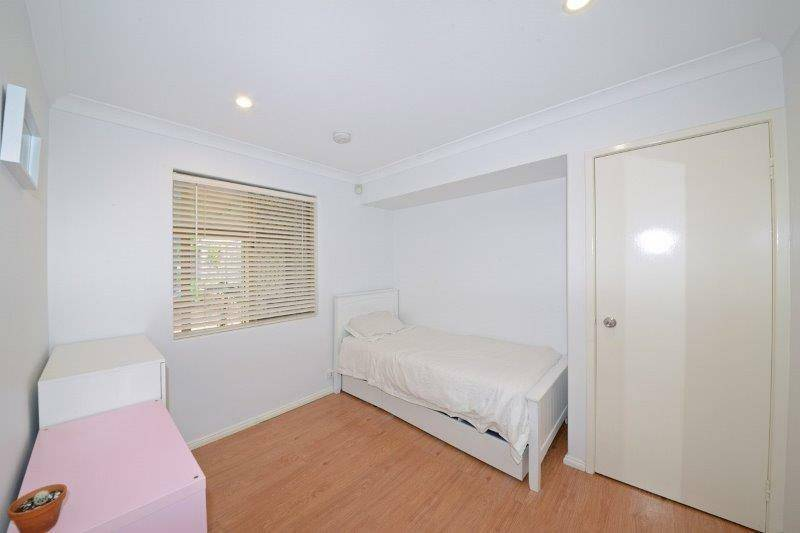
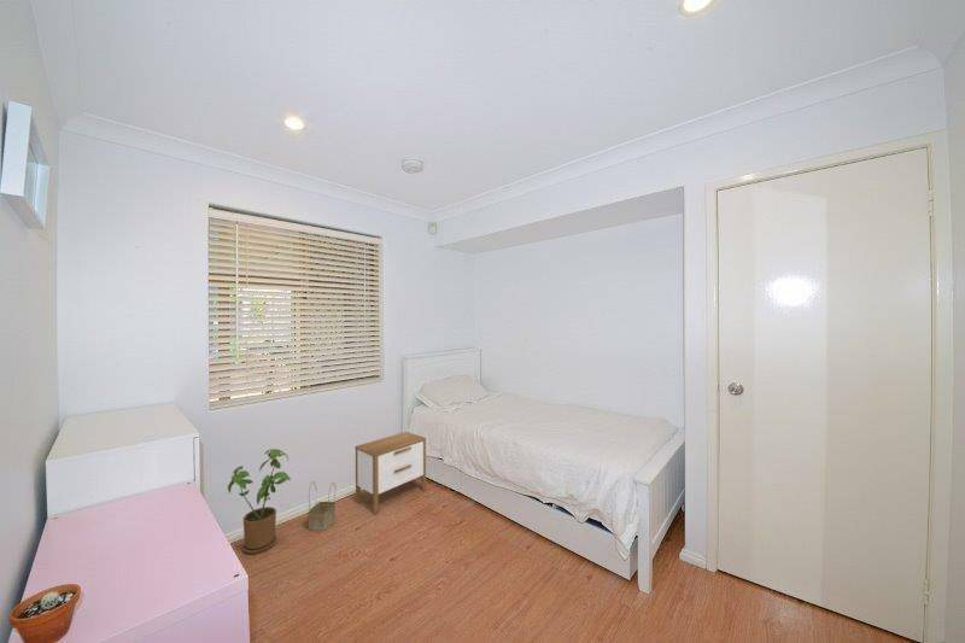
+ basket [306,480,337,532]
+ nightstand [353,431,427,515]
+ house plant [227,448,292,555]
